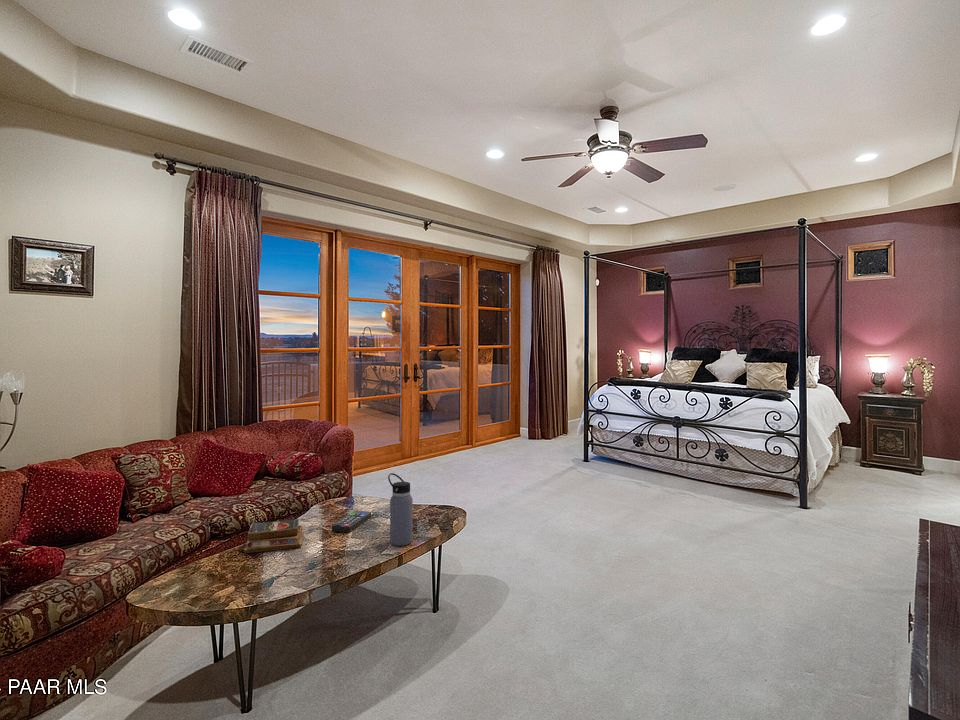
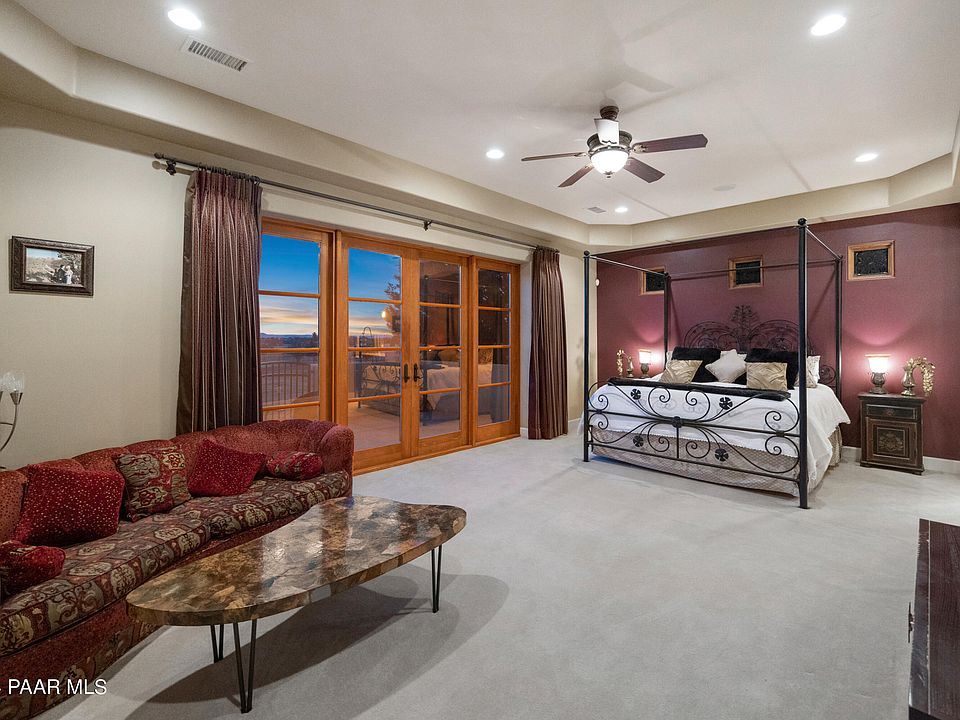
- book [244,518,305,554]
- remote control [331,510,372,533]
- water bottle [387,472,414,547]
